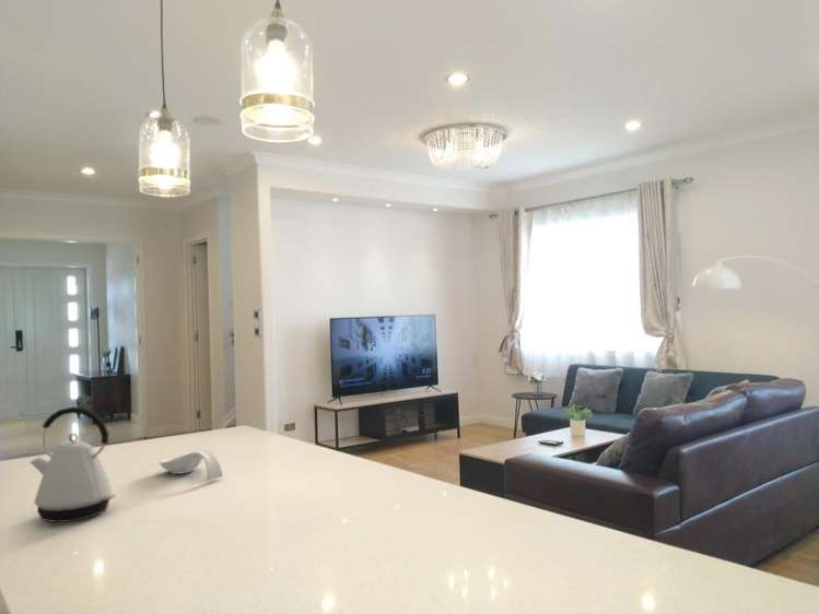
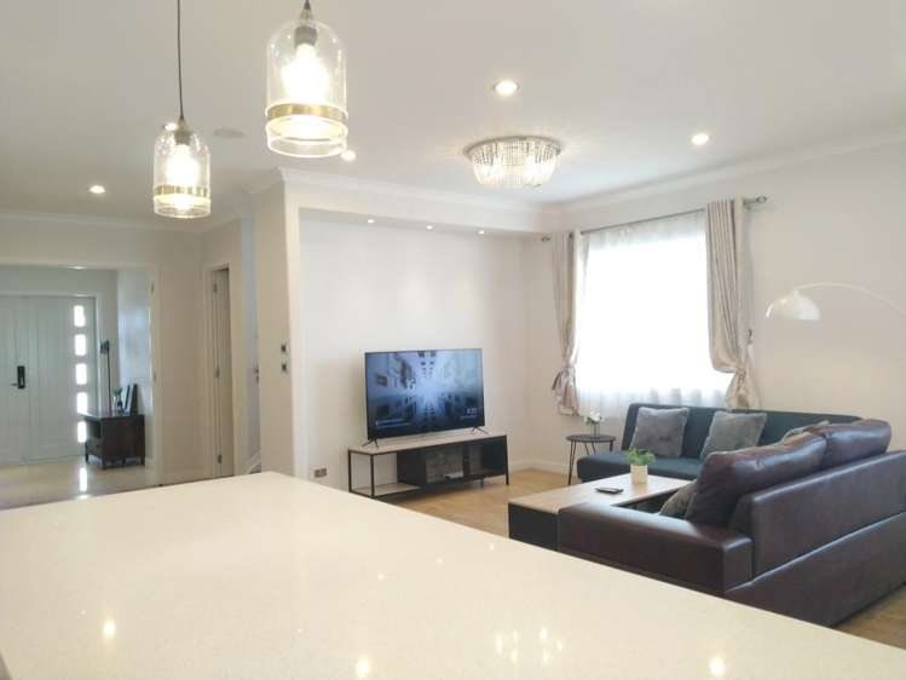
- kettle [30,405,117,523]
- spoon rest [159,449,224,481]
